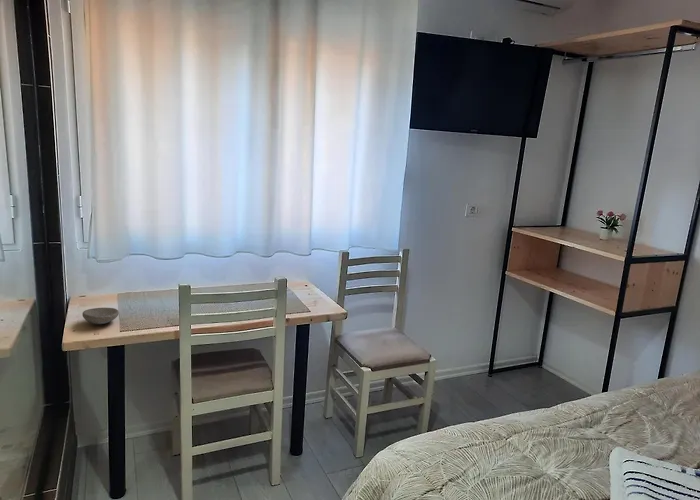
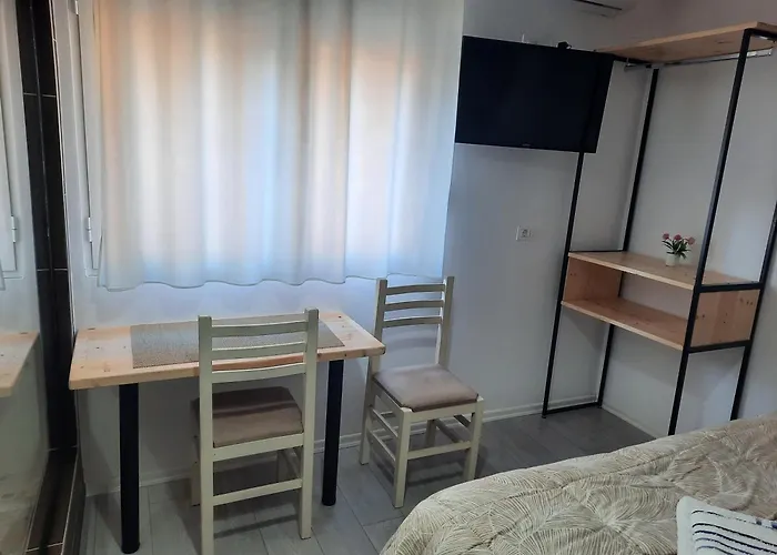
- bowl [81,307,120,325]
